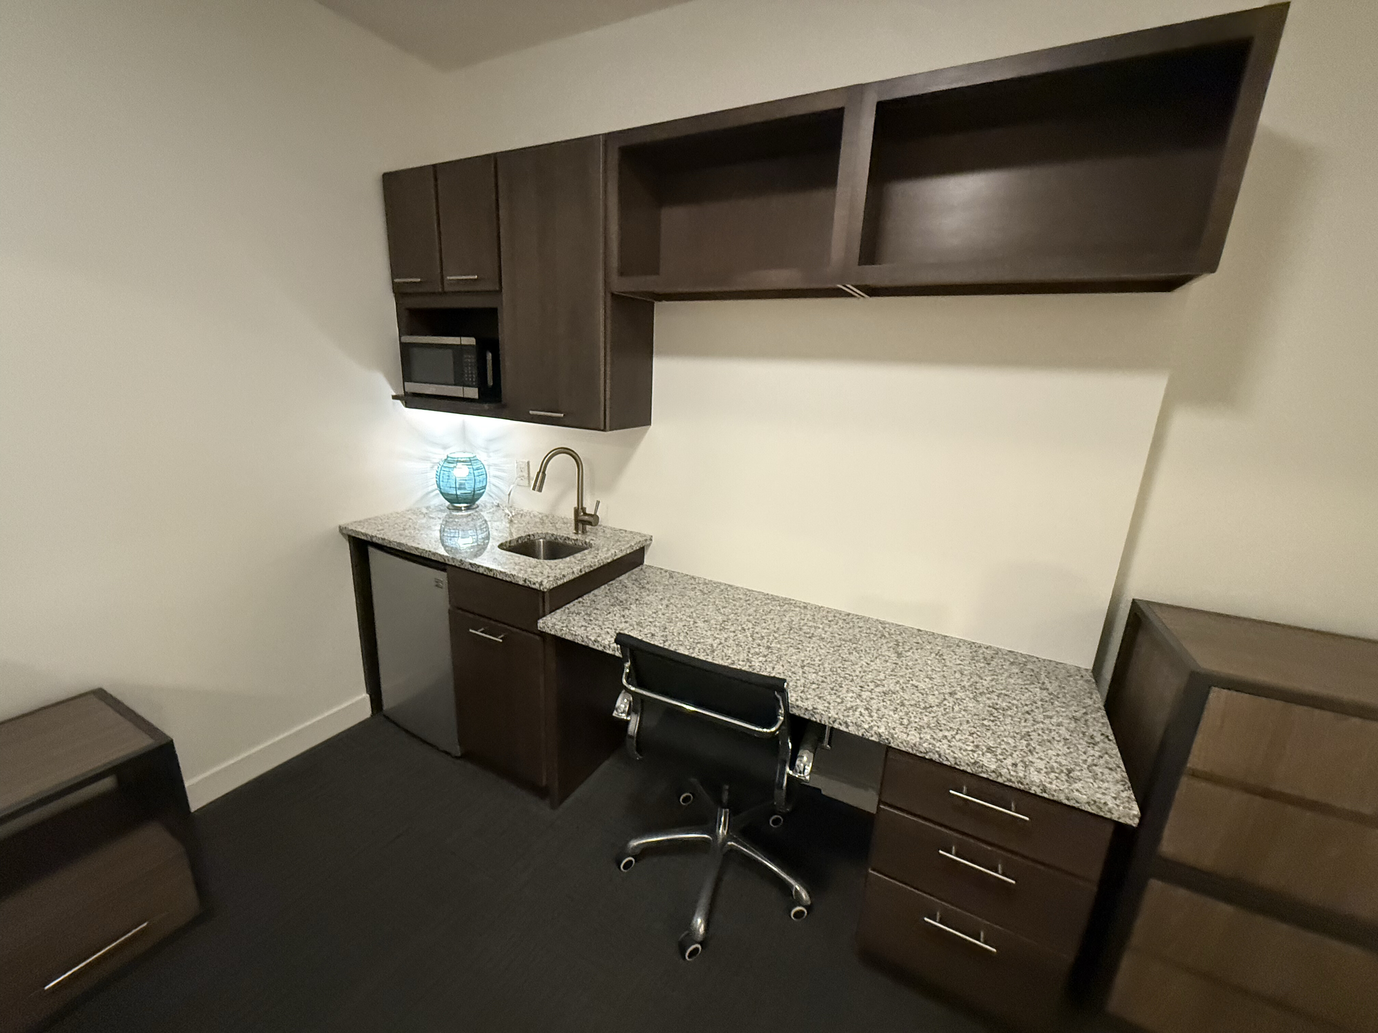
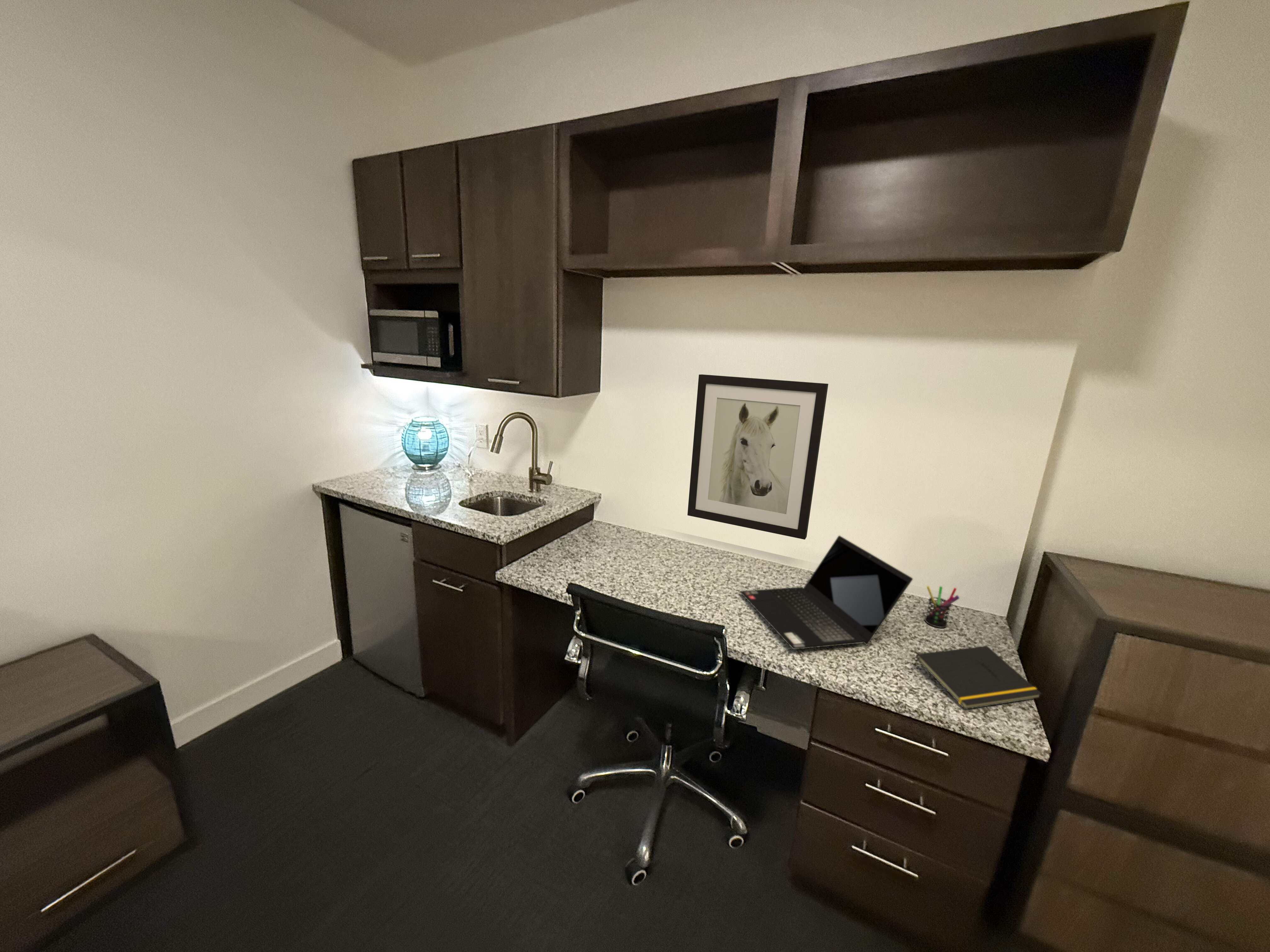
+ laptop computer [739,535,913,650]
+ wall art [687,374,829,540]
+ pen holder [924,586,960,628]
+ notepad [912,645,1042,710]
